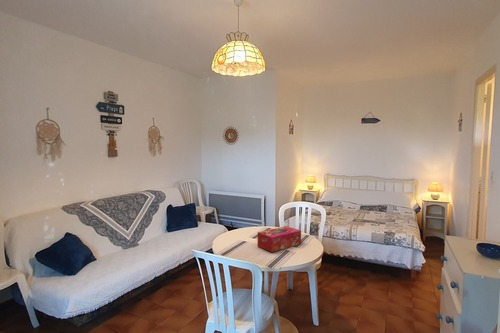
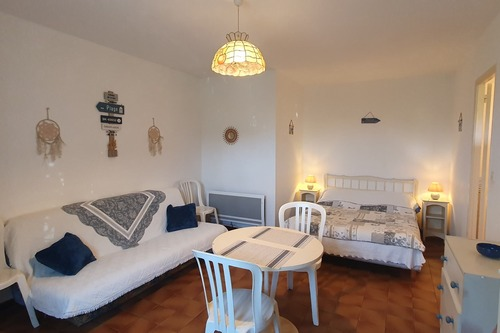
- tissue box [256,225,302,253]
